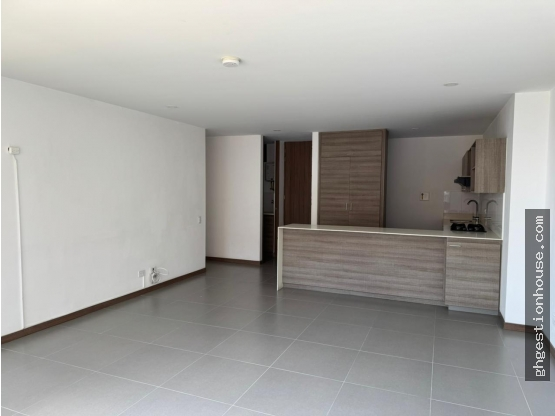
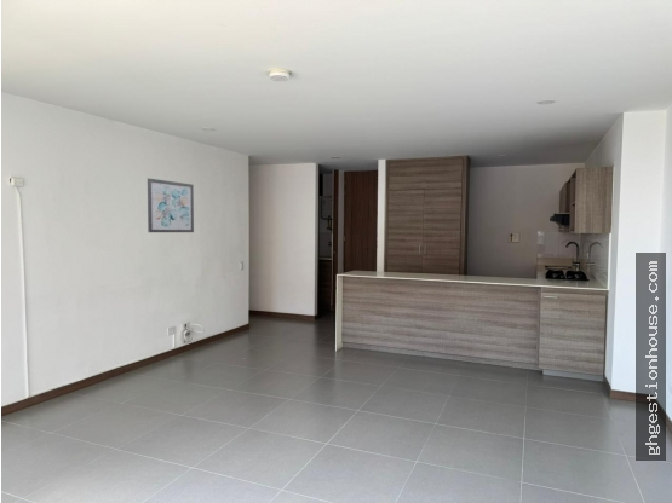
+ wall art [147,178,195,233]
